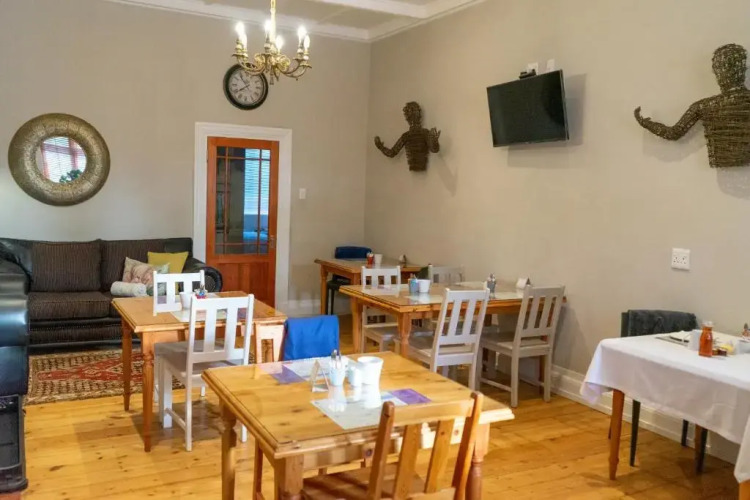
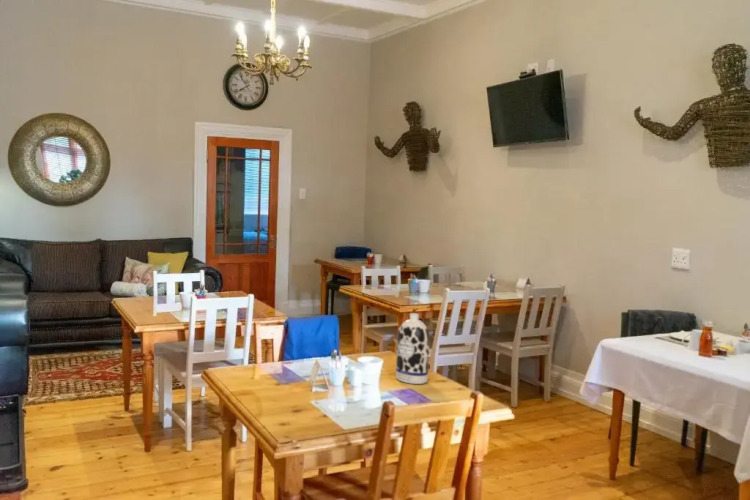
+ body wash bottle [395,312,431,385]
